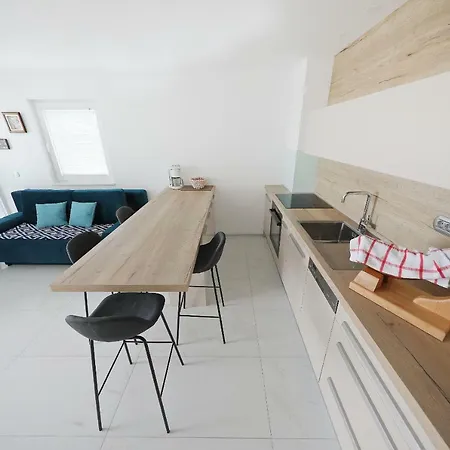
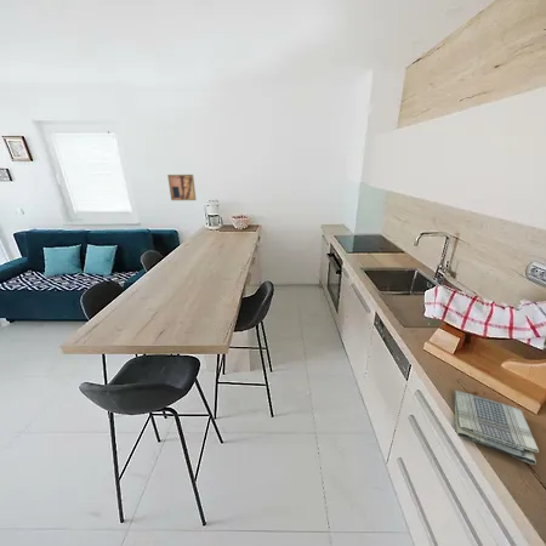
+ wall art [166,174,198,201]
+ dish towel [453,389,540,466]
